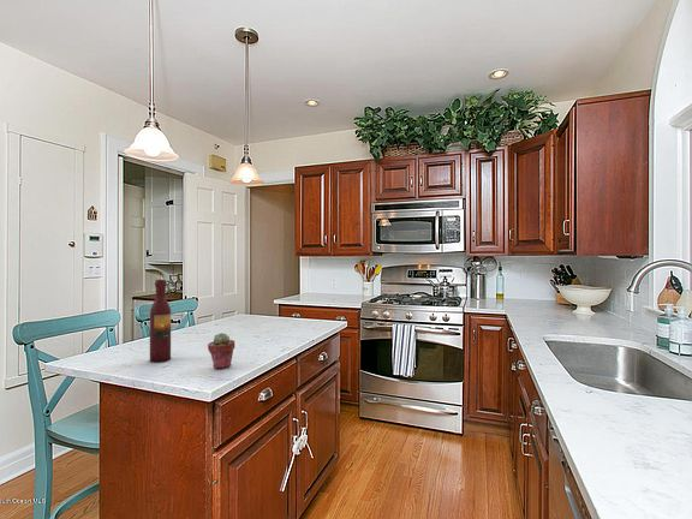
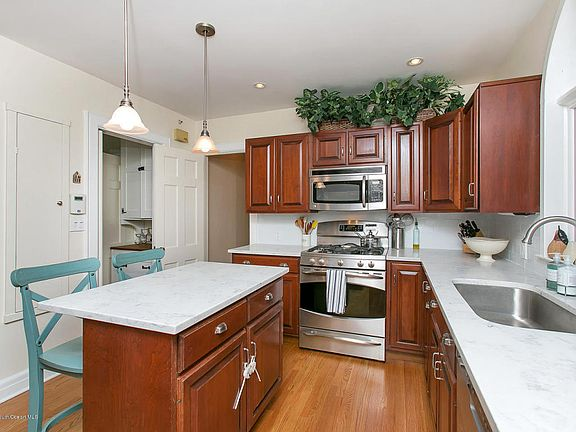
- potted succulent [207,332,235,370]
- wine bottle [149,279,172,363]
